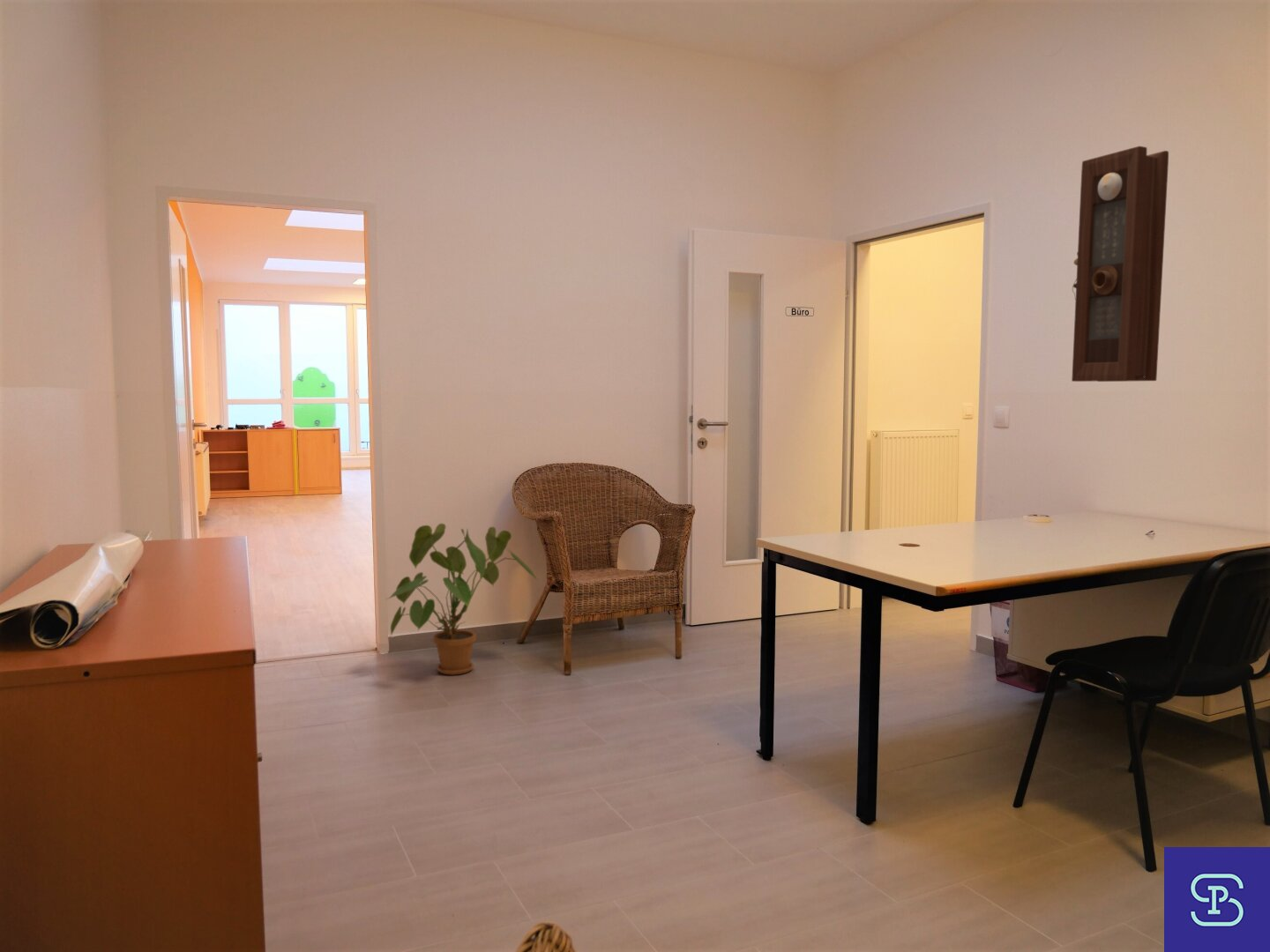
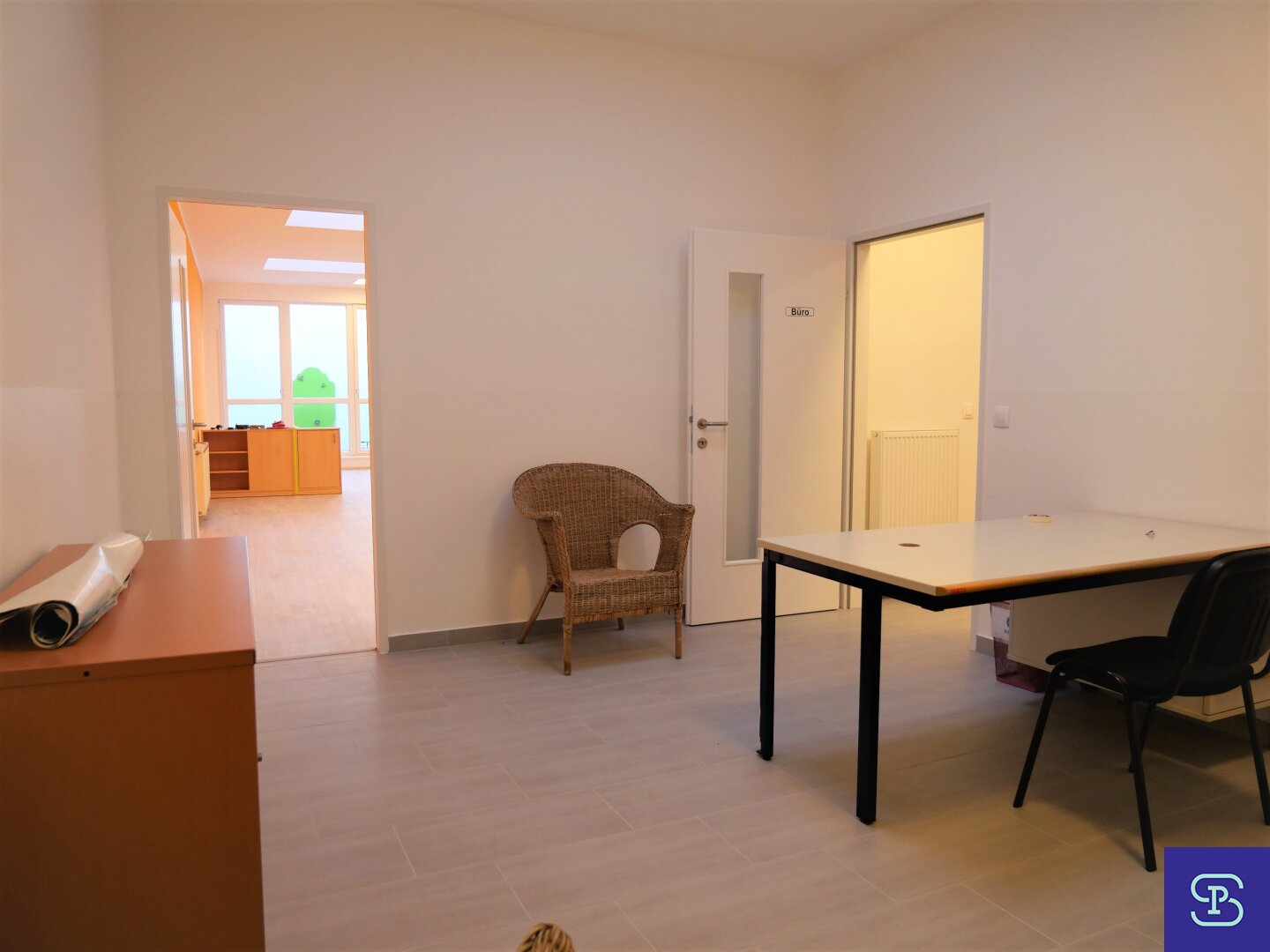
- pendulum clock [1071,145,1169,383]
- house plant [385,523,542,676]
